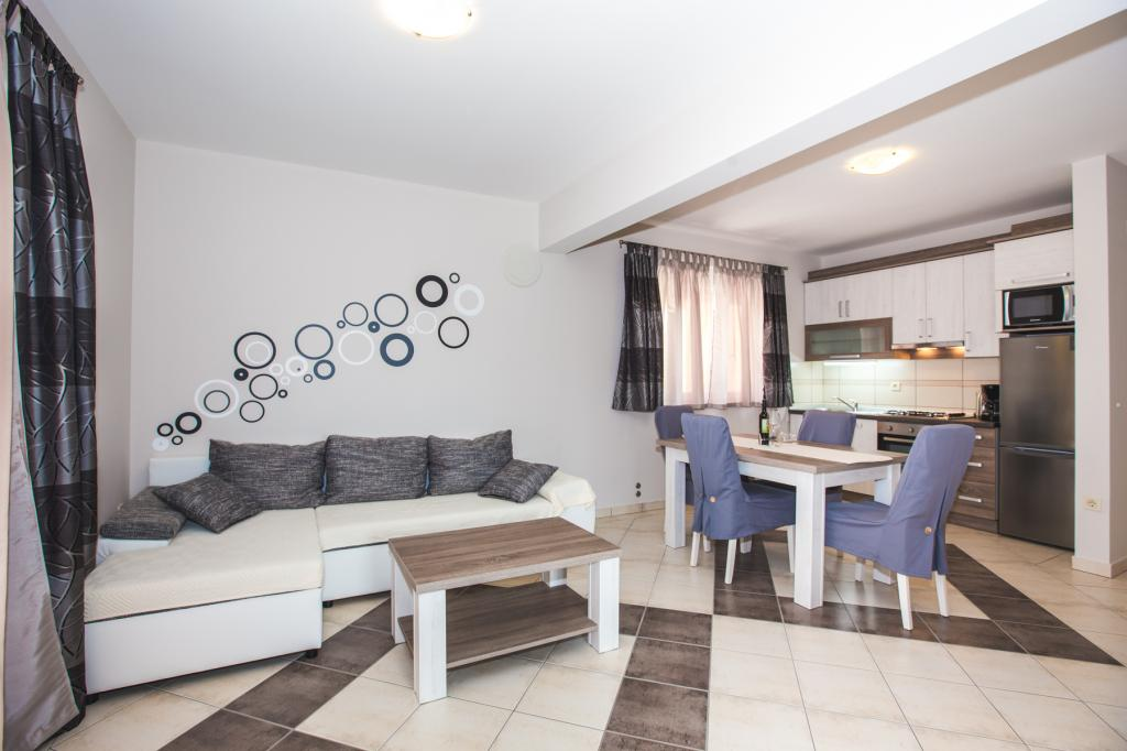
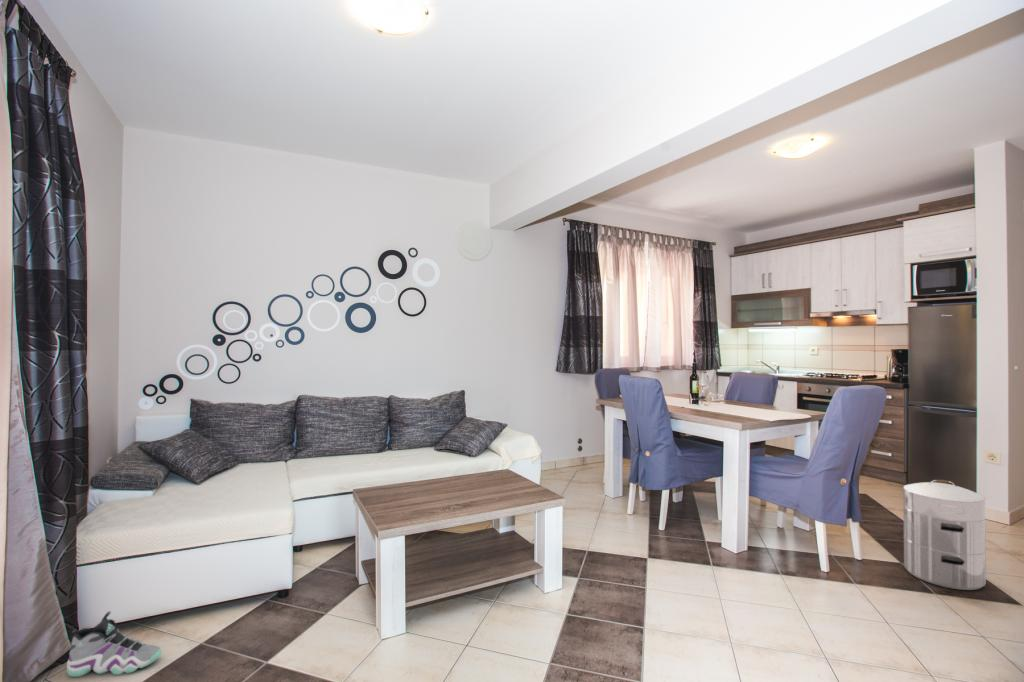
+ sneaker [66,610,163,678]
+ waste bin [902,479,987,591]
